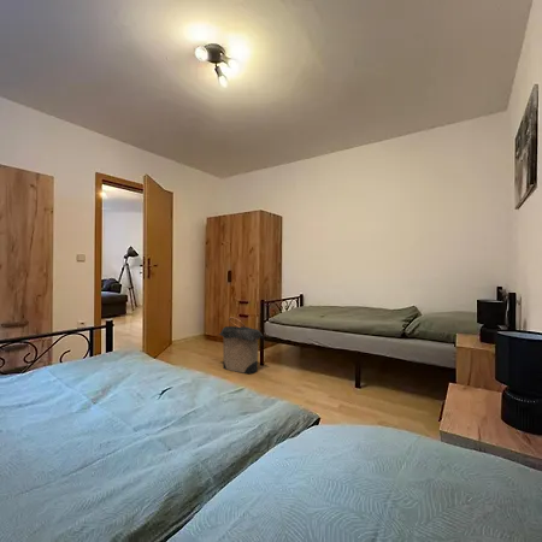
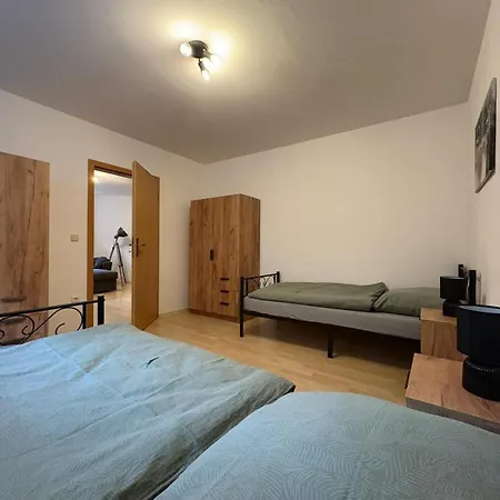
- laundry hamper [218,316,265,375]
